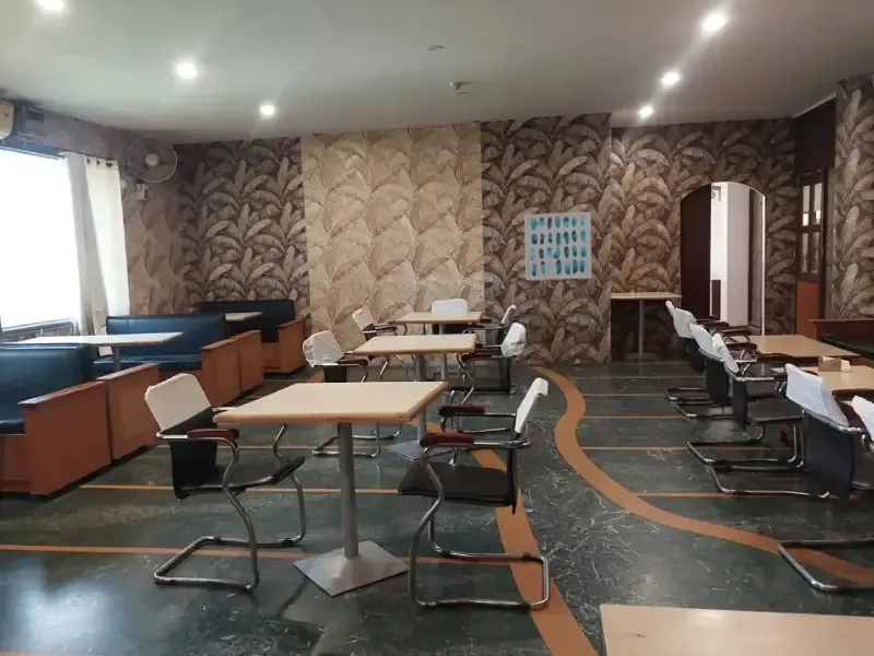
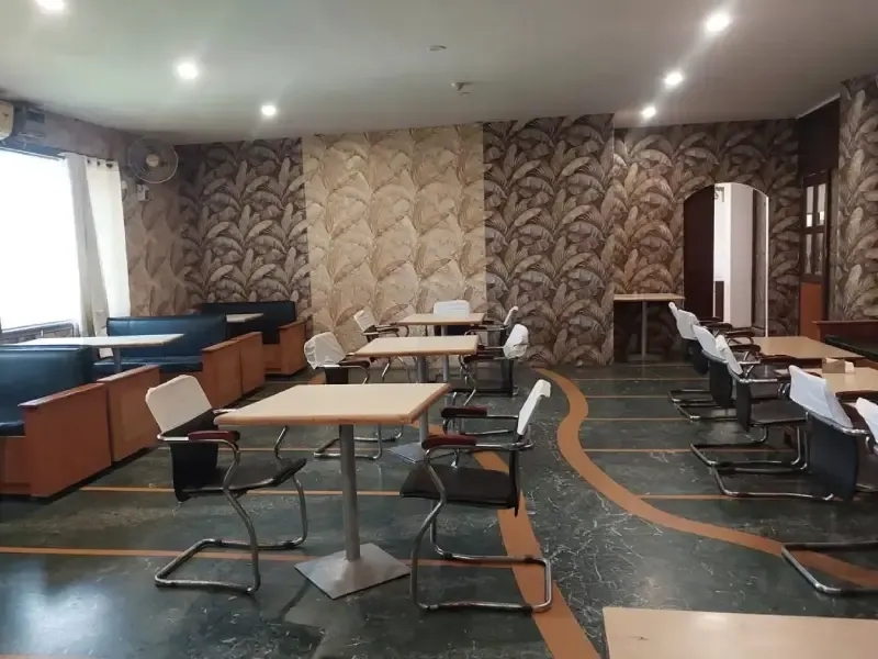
- wall art [523,211,592,281]
